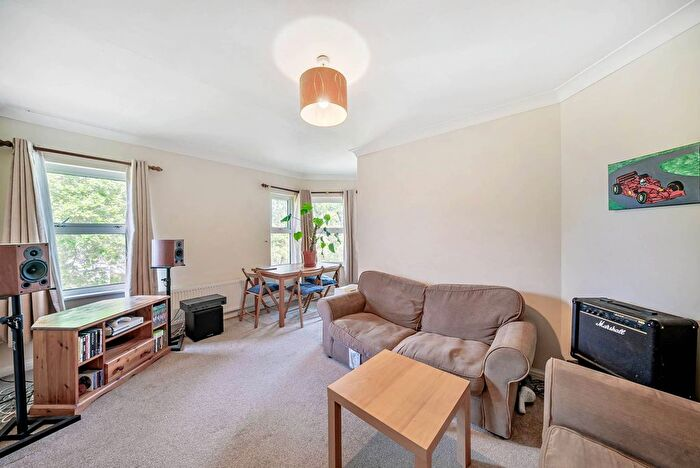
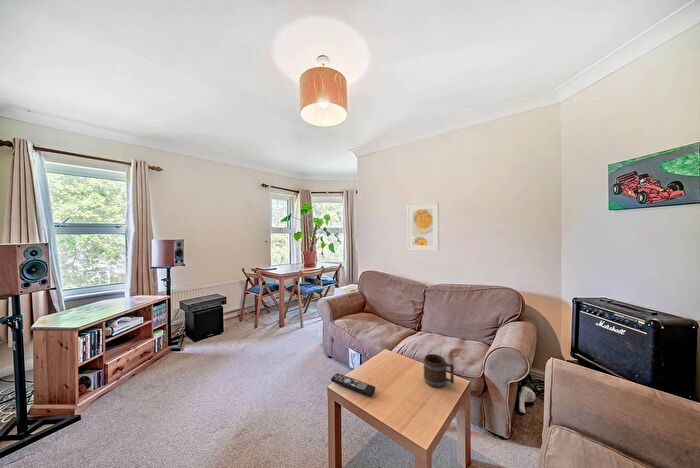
+ mug [422,353,455,389]
+ remote control [330,372,376,397]
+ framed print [406,201,440,253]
